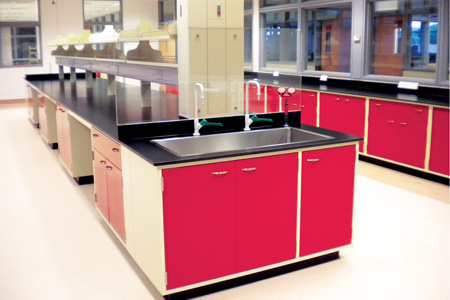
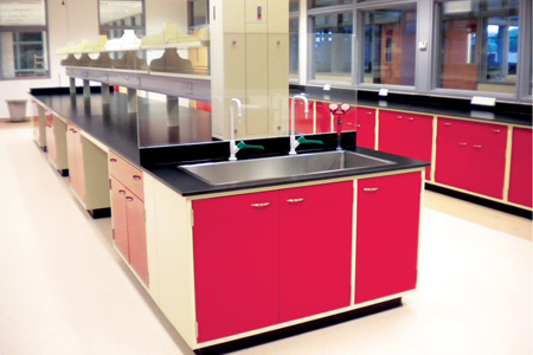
+ trash can [4,98,30,123]
